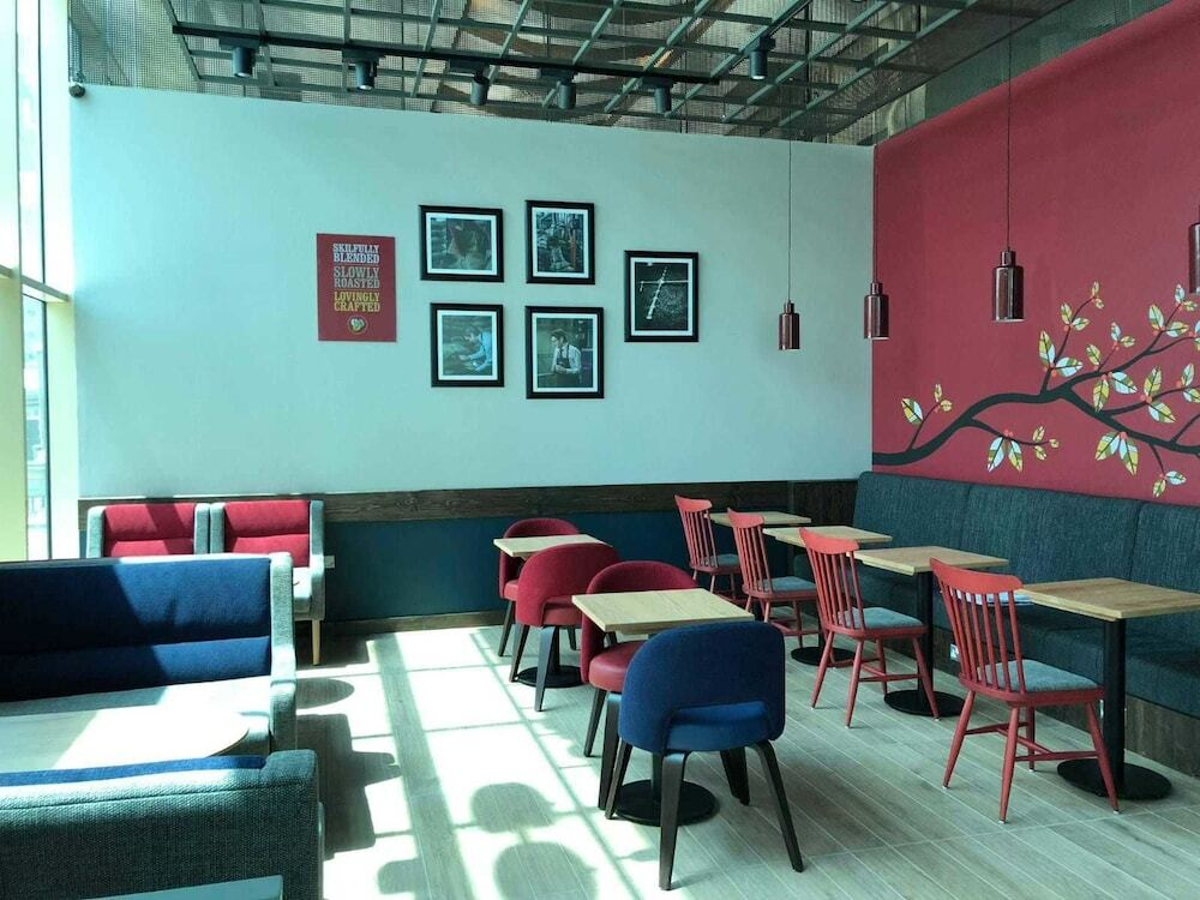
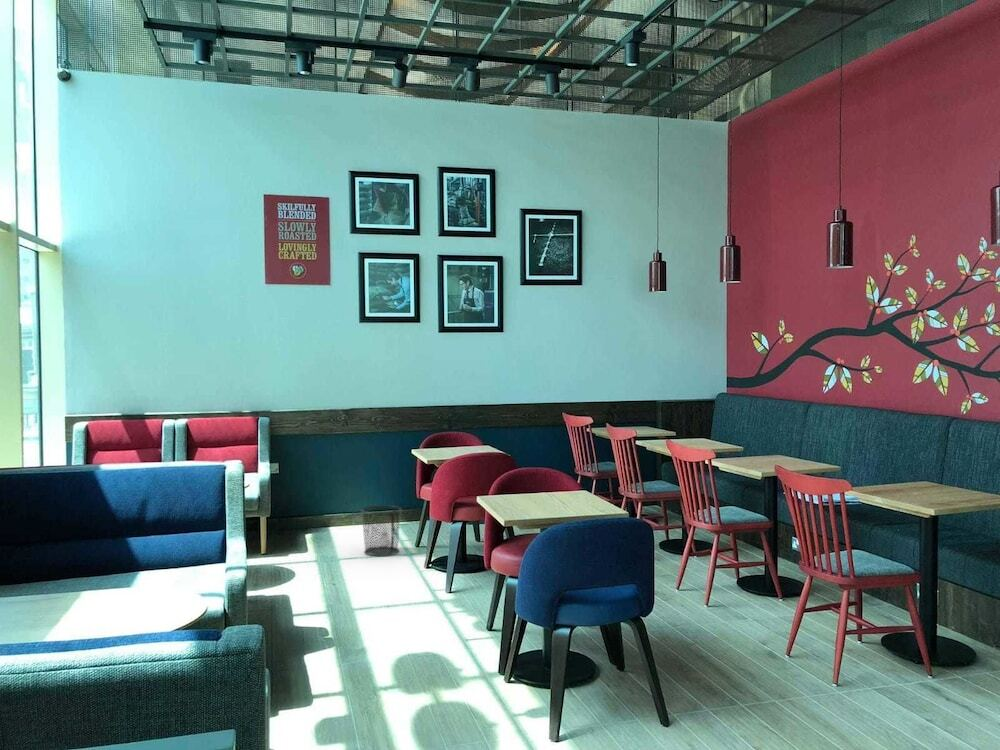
+ waste bin [360,504,402,557]
